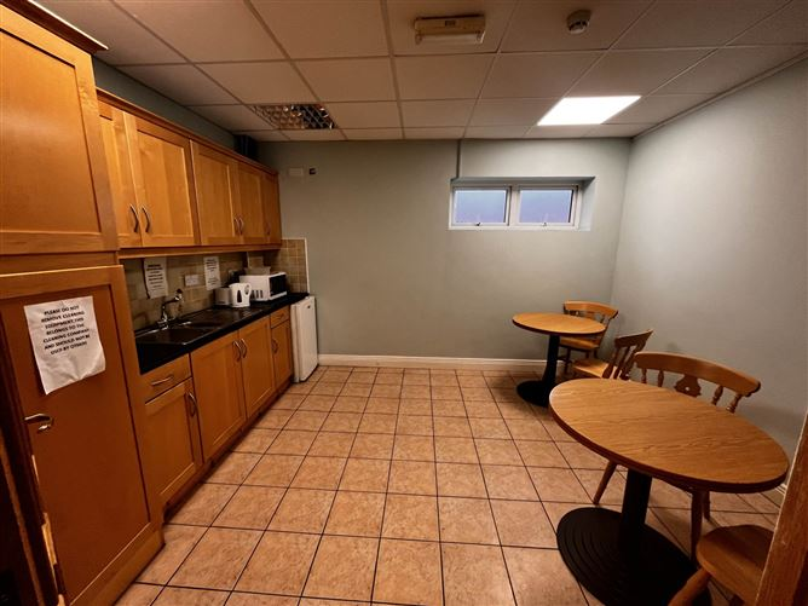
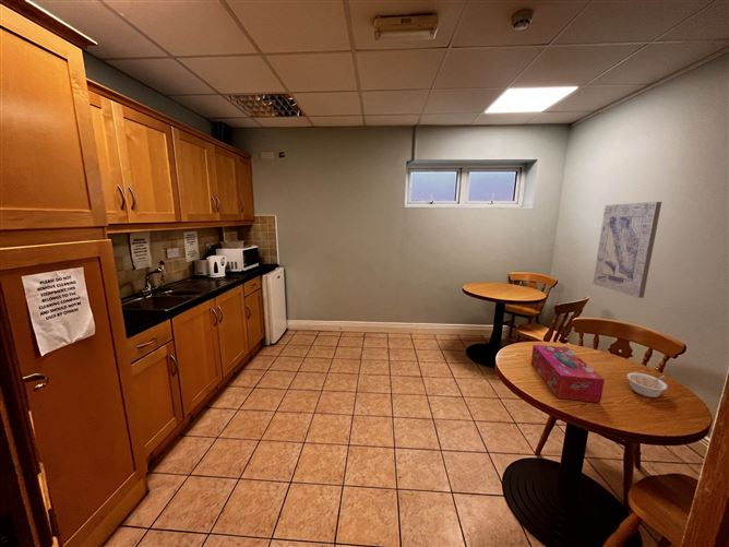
+ wall art [591,201,662,299]
+ legume [626,371,669,399]
+ tissue box [530,344,606,404]
